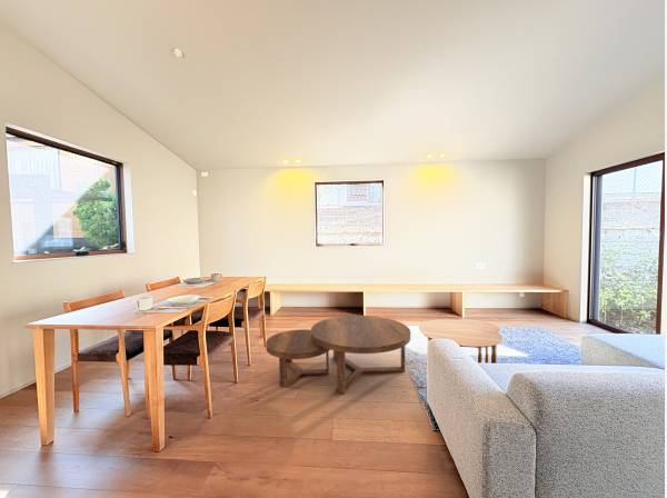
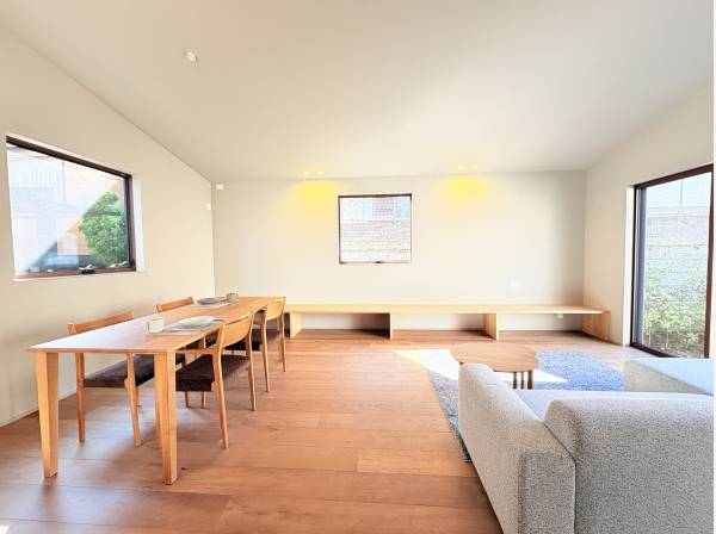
- coffee table [265,315,411,395]
